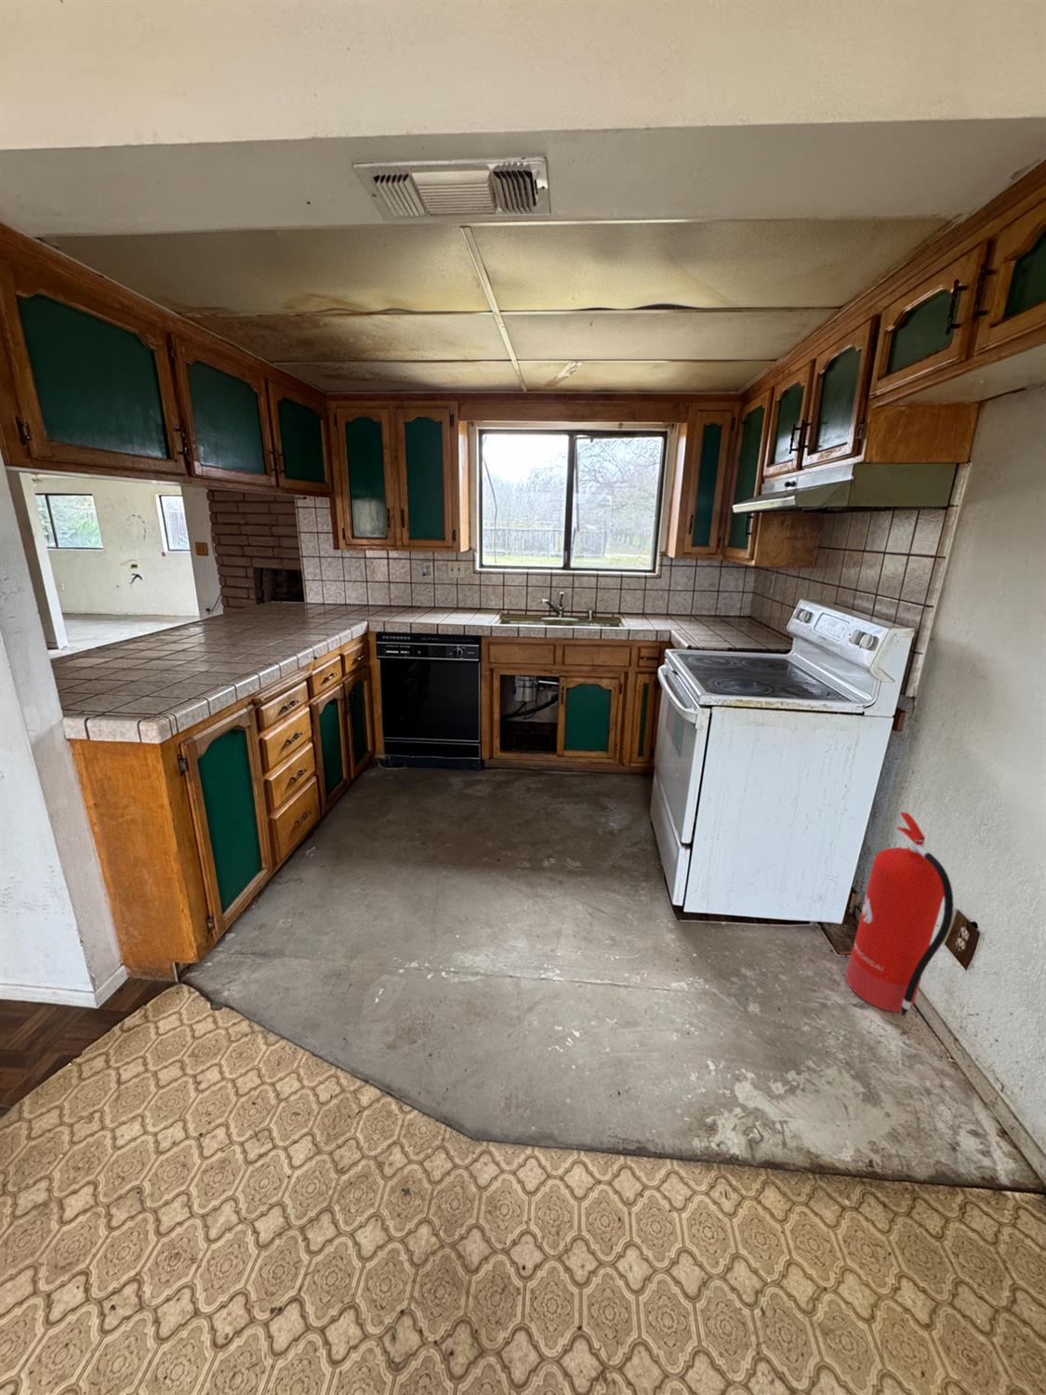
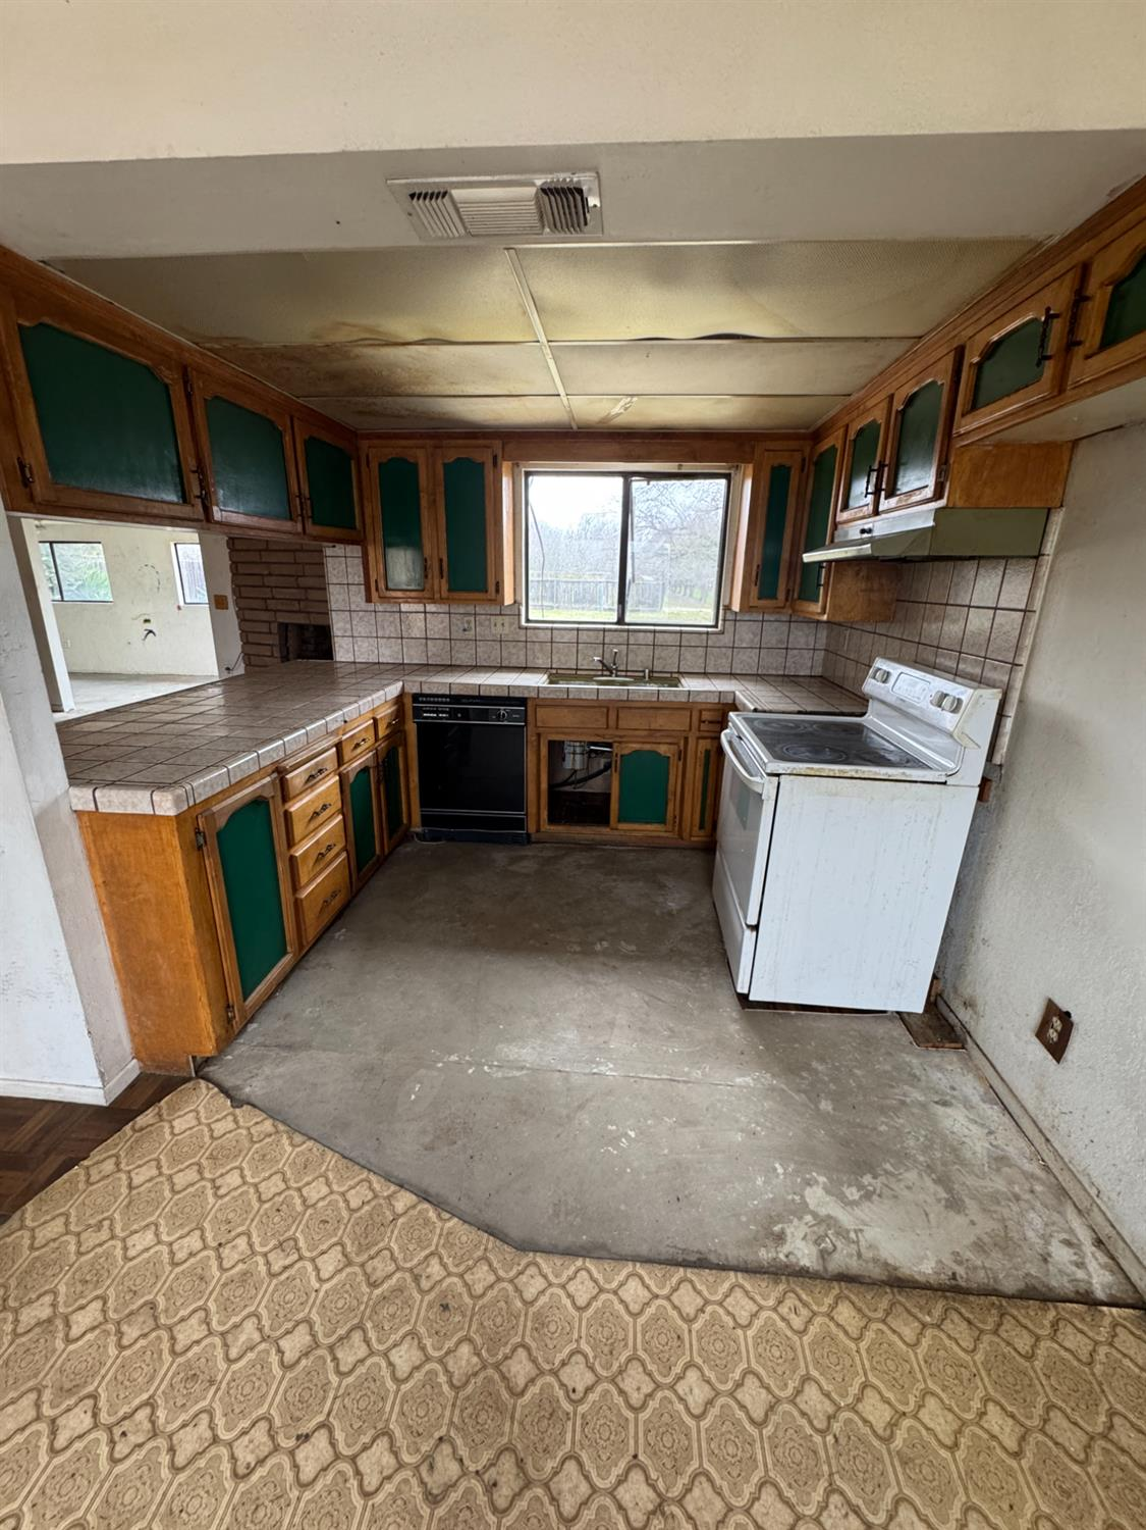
- fire extinguisher [845,811,955,1017]
